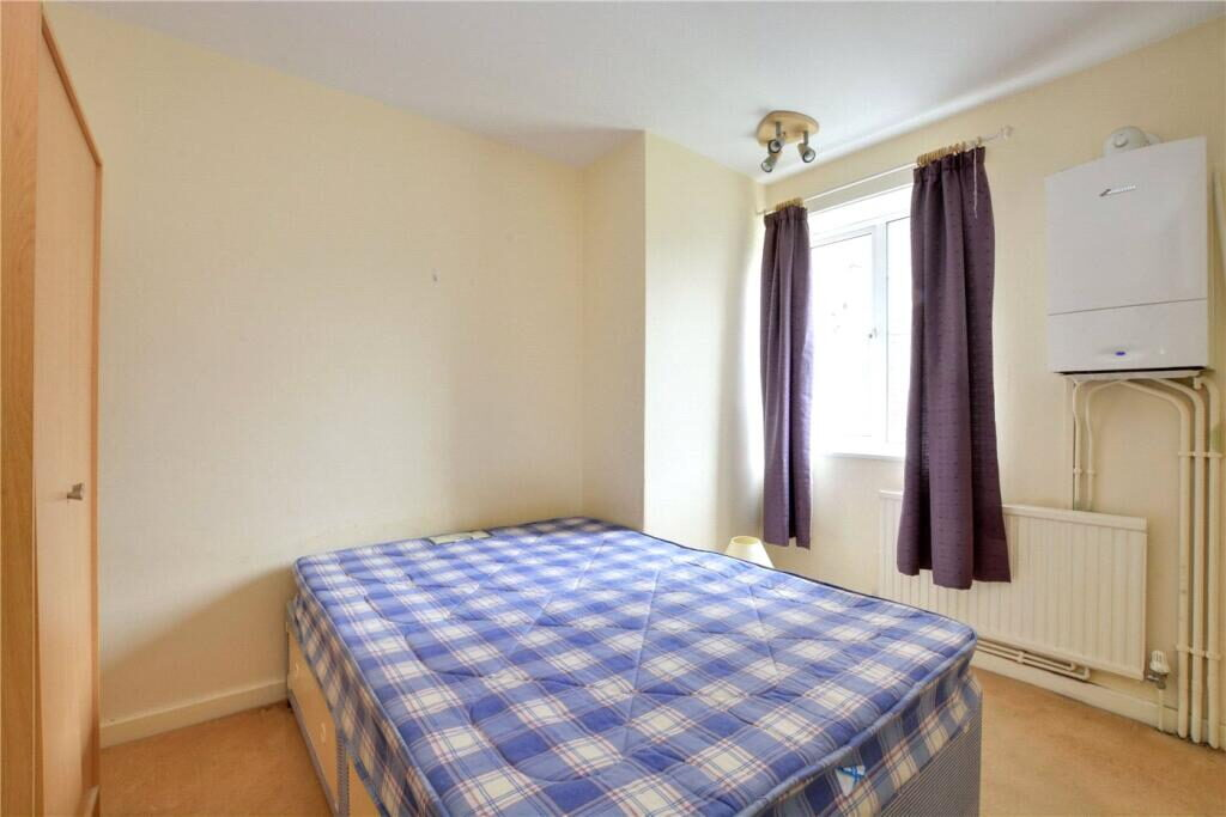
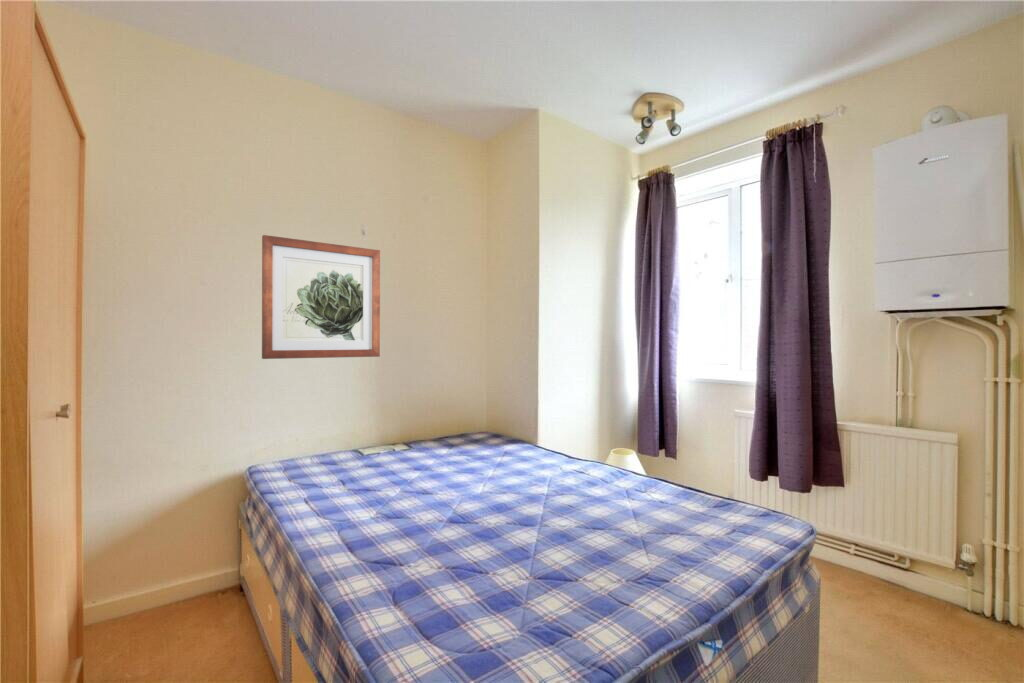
+ wall art [261,234,381,360]
